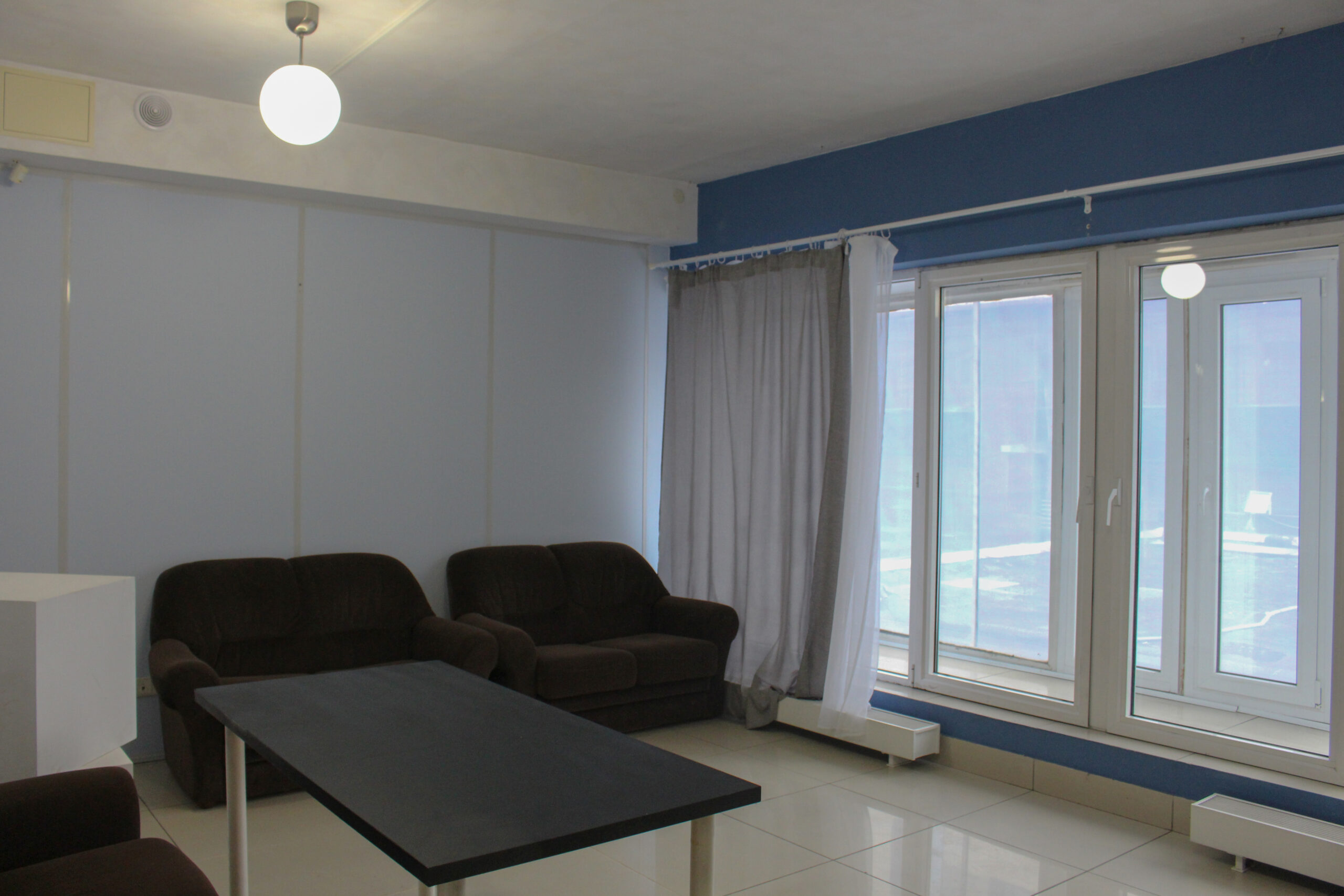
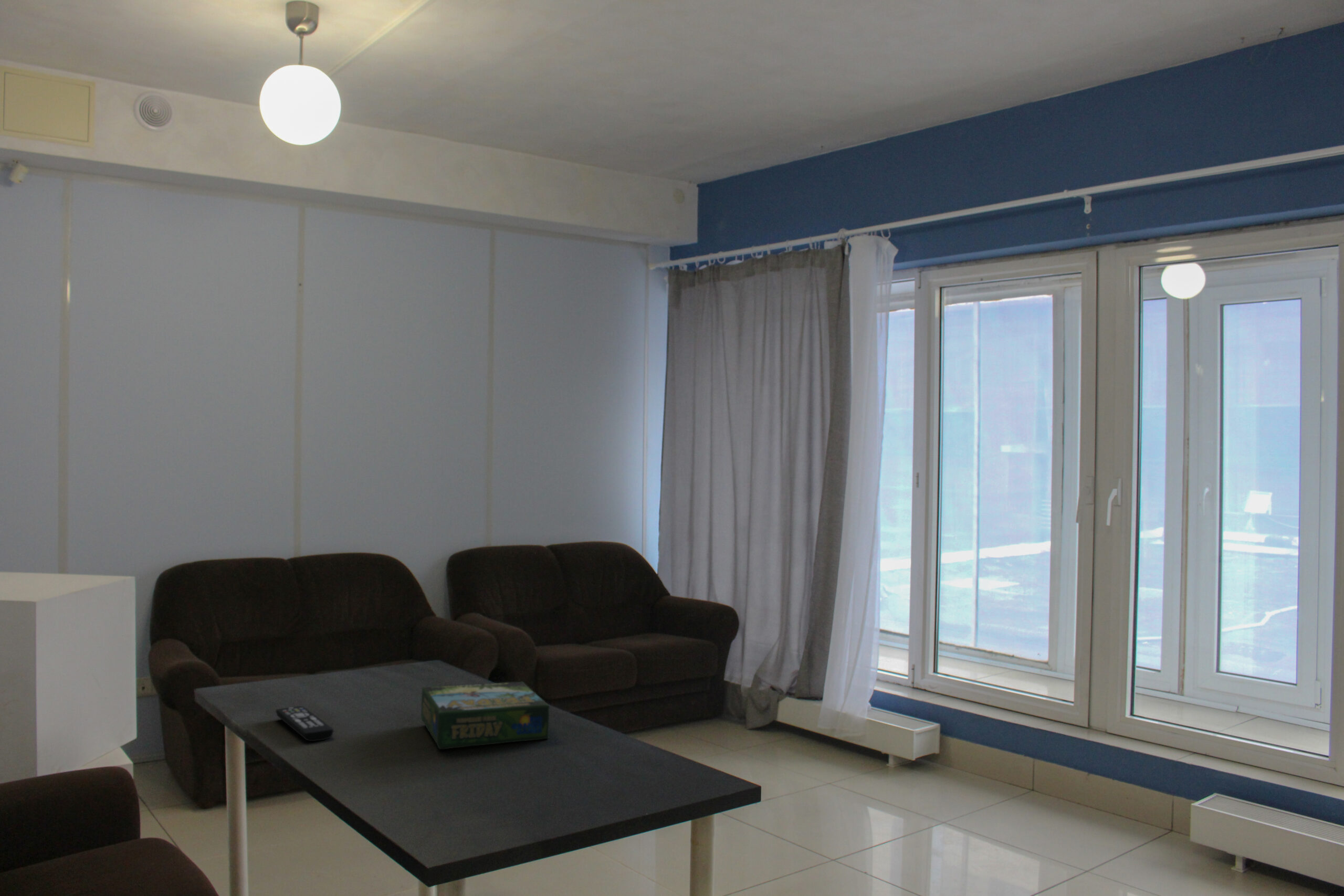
+ board game [421,681,550,750]
+ remote control [275,705,334,742]
